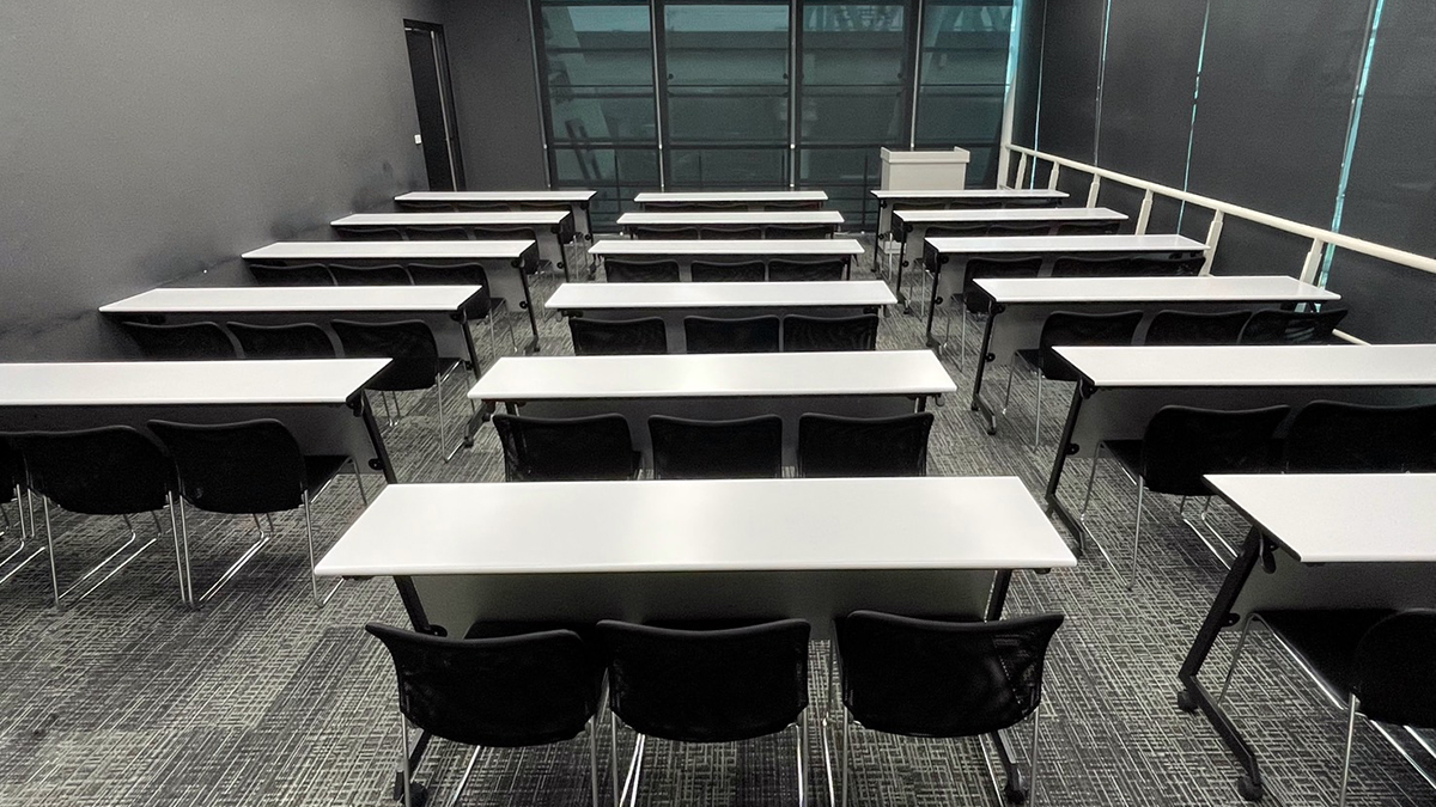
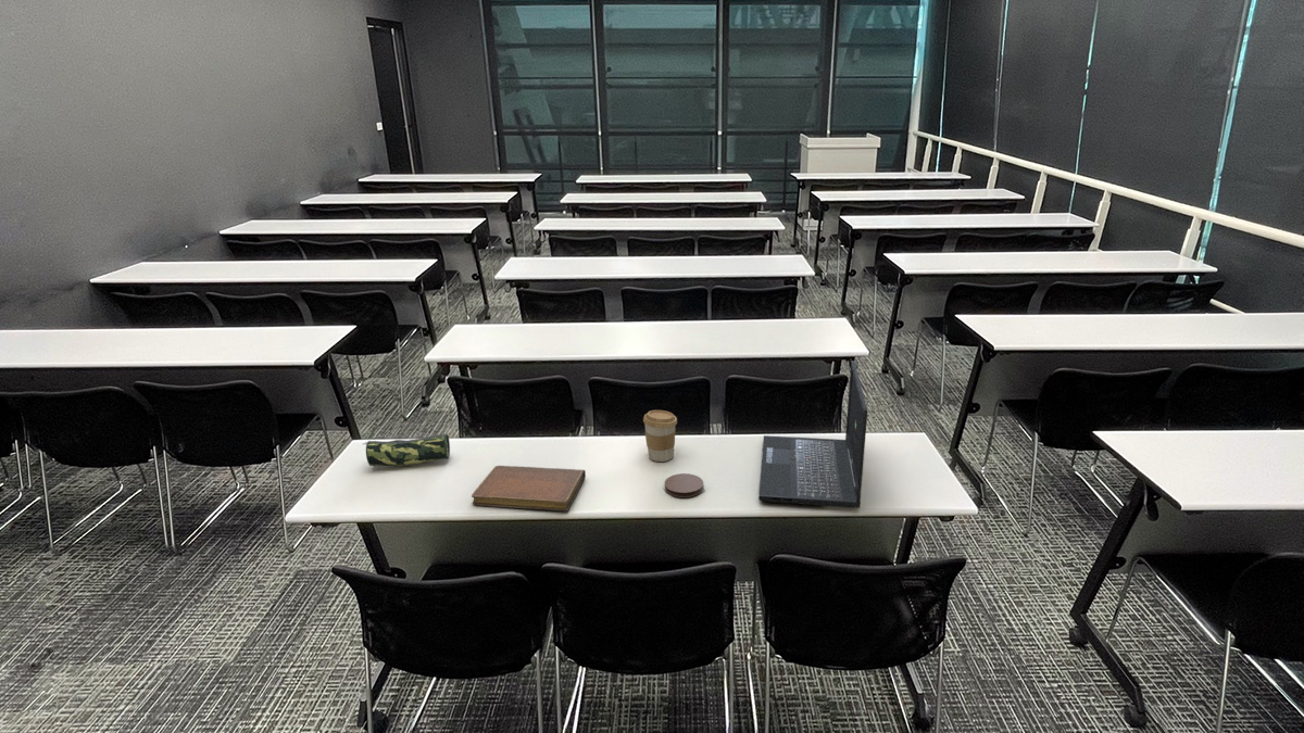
+ notebook [471,465,587,511]
+ coffee cup [642,409,678,463]
+ coaster [664,472,704,498]
+ laptop [757,359,868,509]
+ pencil case [362,433,451,467]
